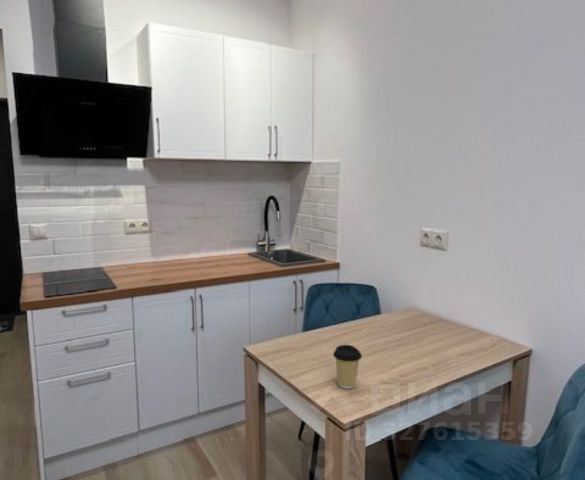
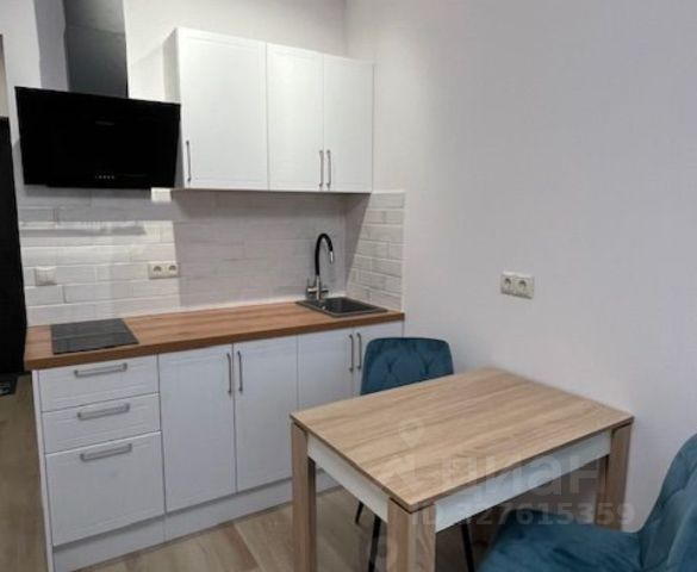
- coffee cup [332,344,363,390]
